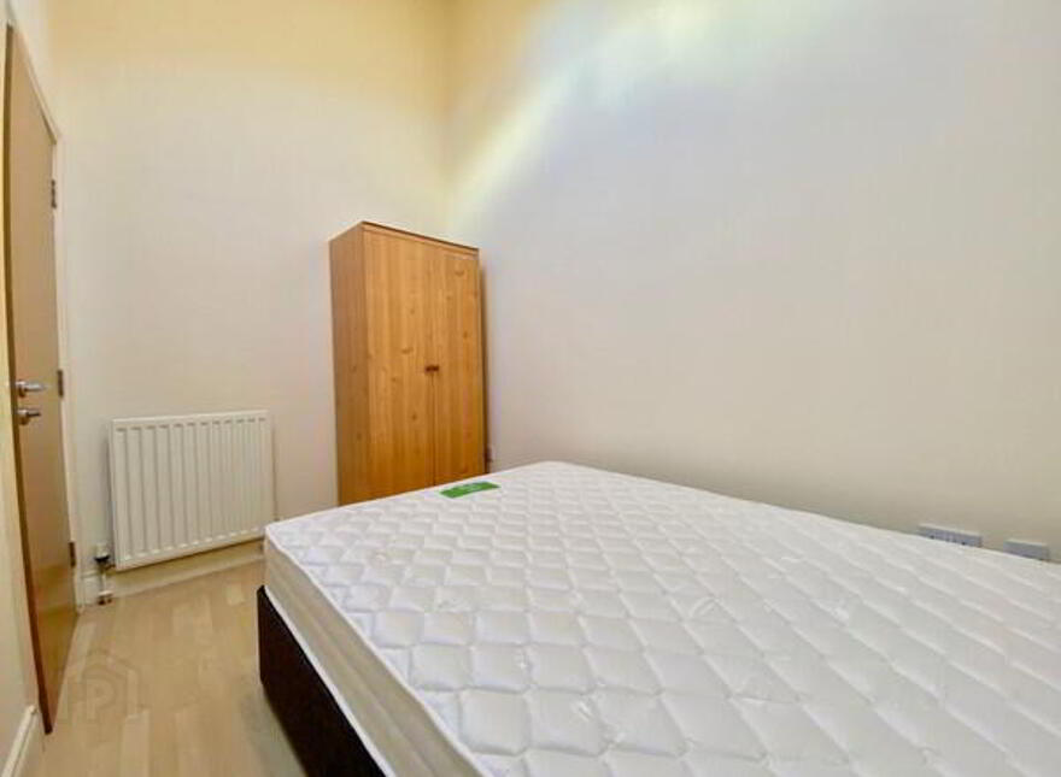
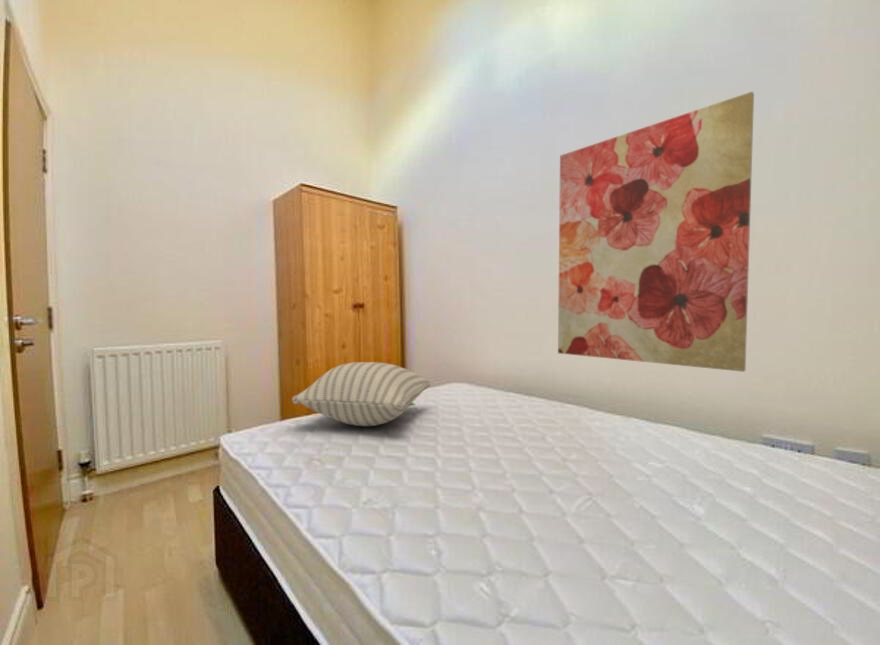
+ pillow [291,361,431,427]
+ wall art [557,90,755,373]
